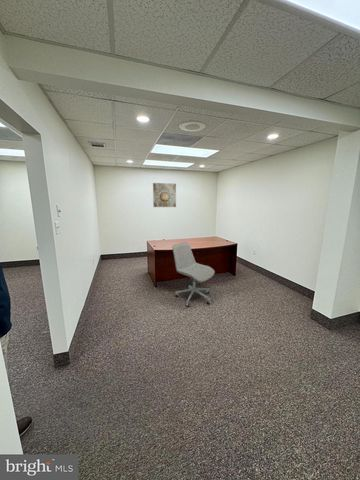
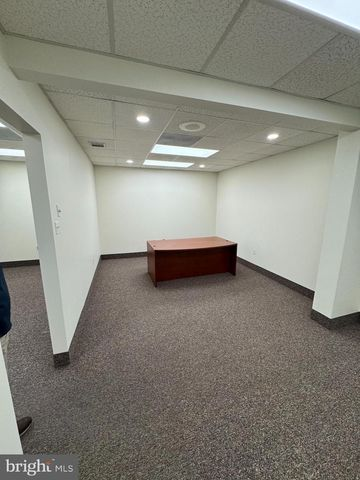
- office chair [172,242,216,307]
- wall art [152,182,177,208]
